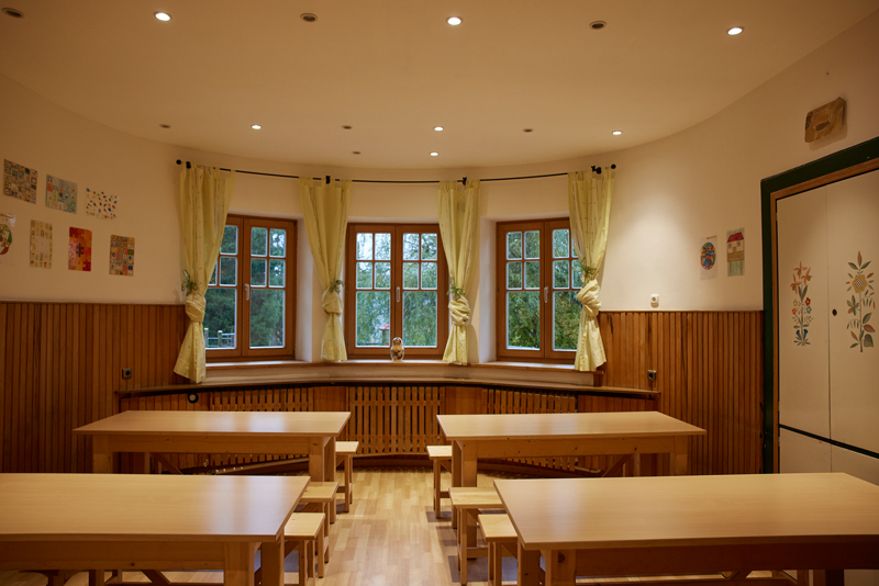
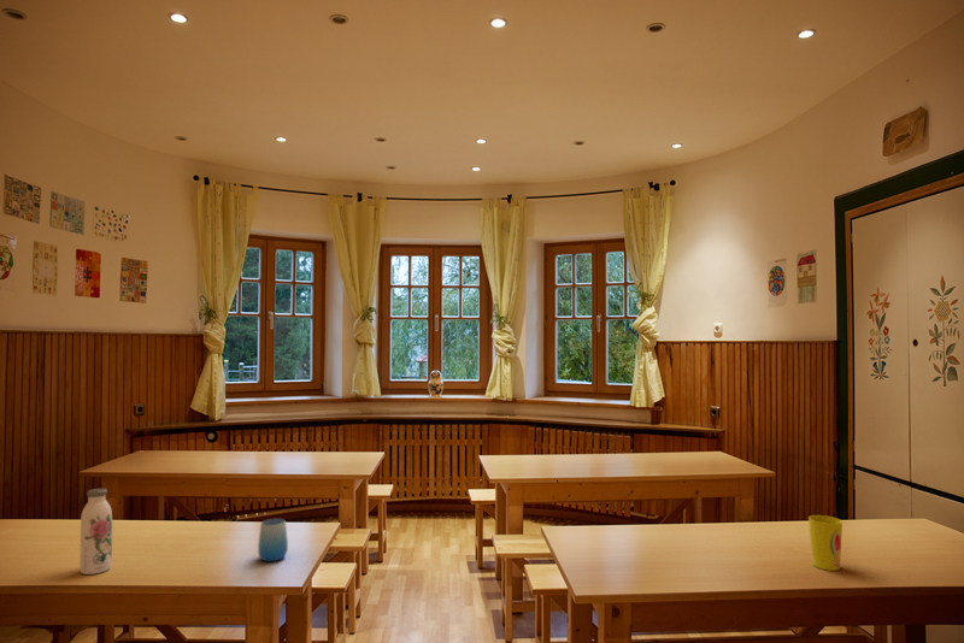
+ water bottle [78,488,113,576]
+ cup [257,518,289,562]
+ cup [807,514,844,572]
